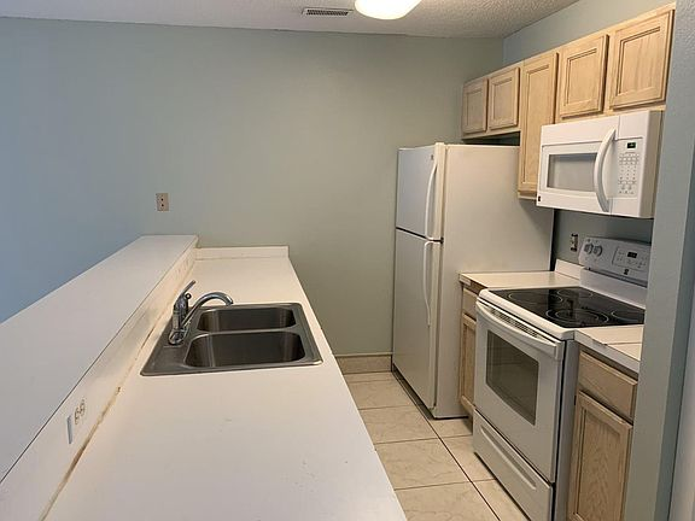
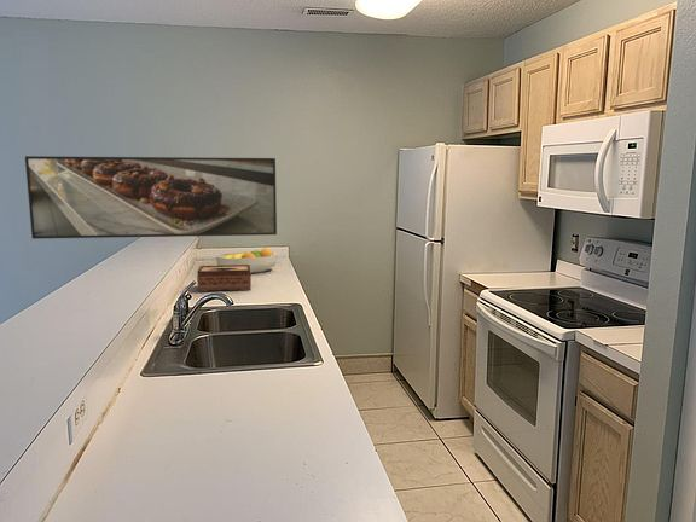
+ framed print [24,155,278,240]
+ fruit bowl [215,246,278,274]
+ tissue box [196,265,253,294]
